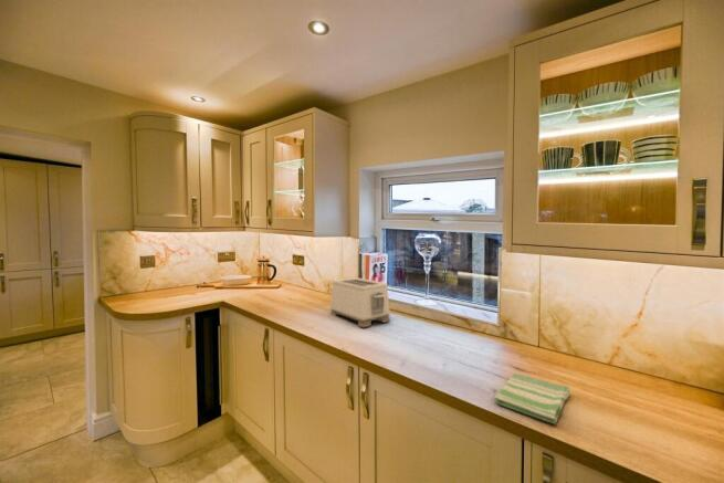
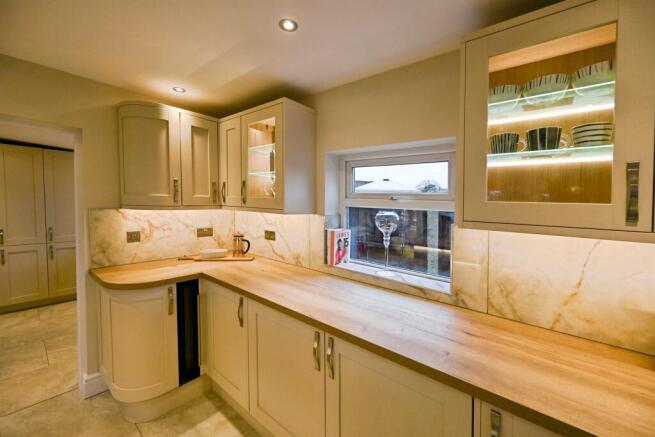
- toaster [329,276,391,328]
- dish towel [493,372,571,426]
